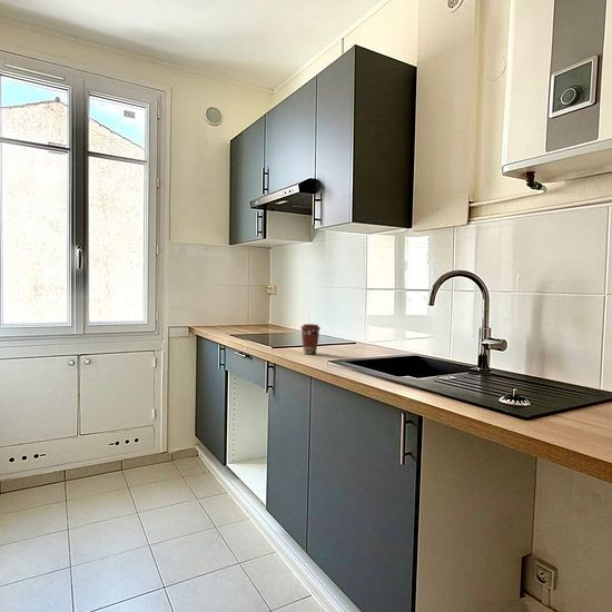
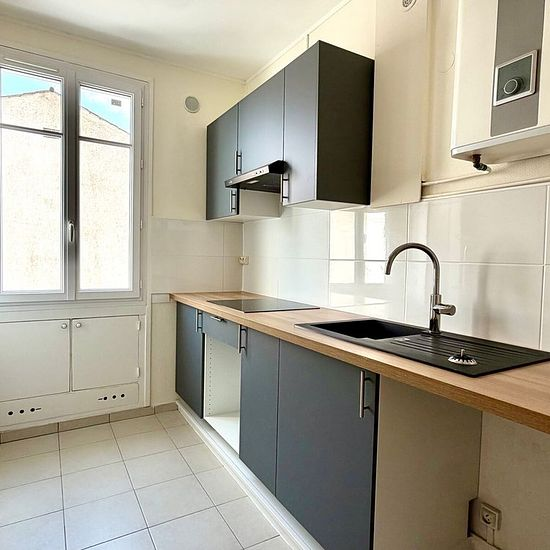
- coffee cup [299,323,322,355]
